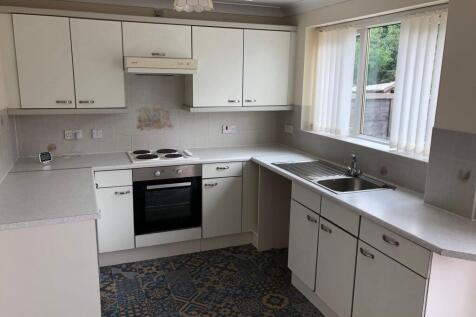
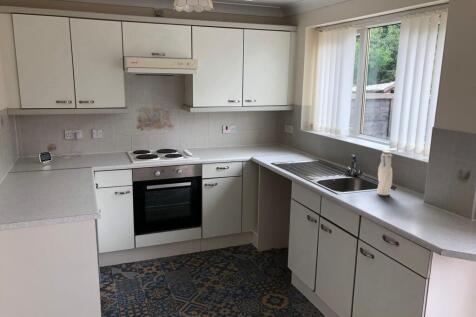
+ water bottle [376,150,394,196]
